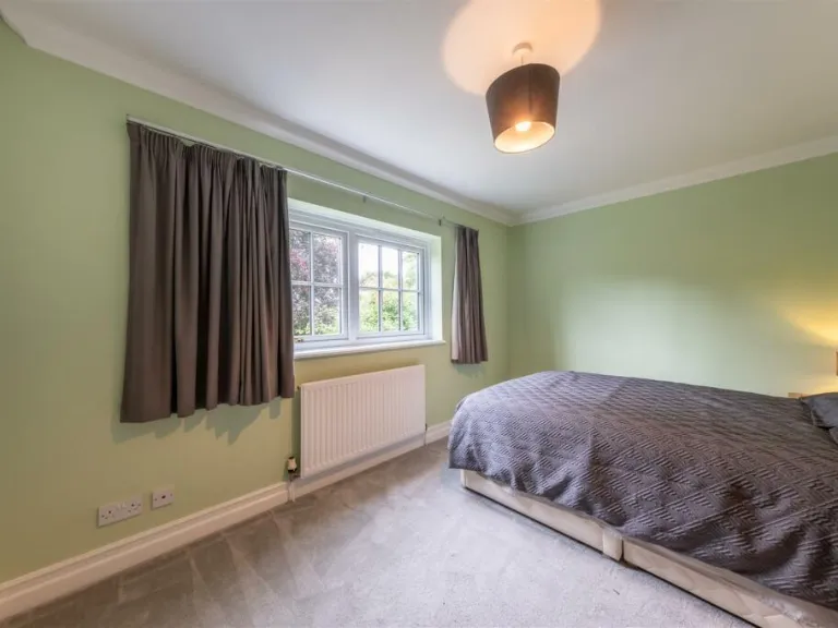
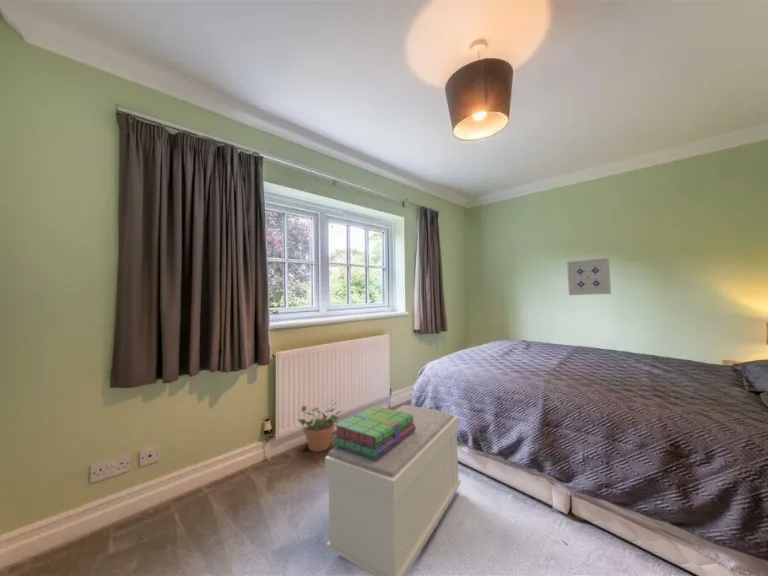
+ wall art [566,257,612,296]
+ potted plant [297,398,343,453]
+ bench [324,404,462,576]
+ stack of books [332,405,416,459]
